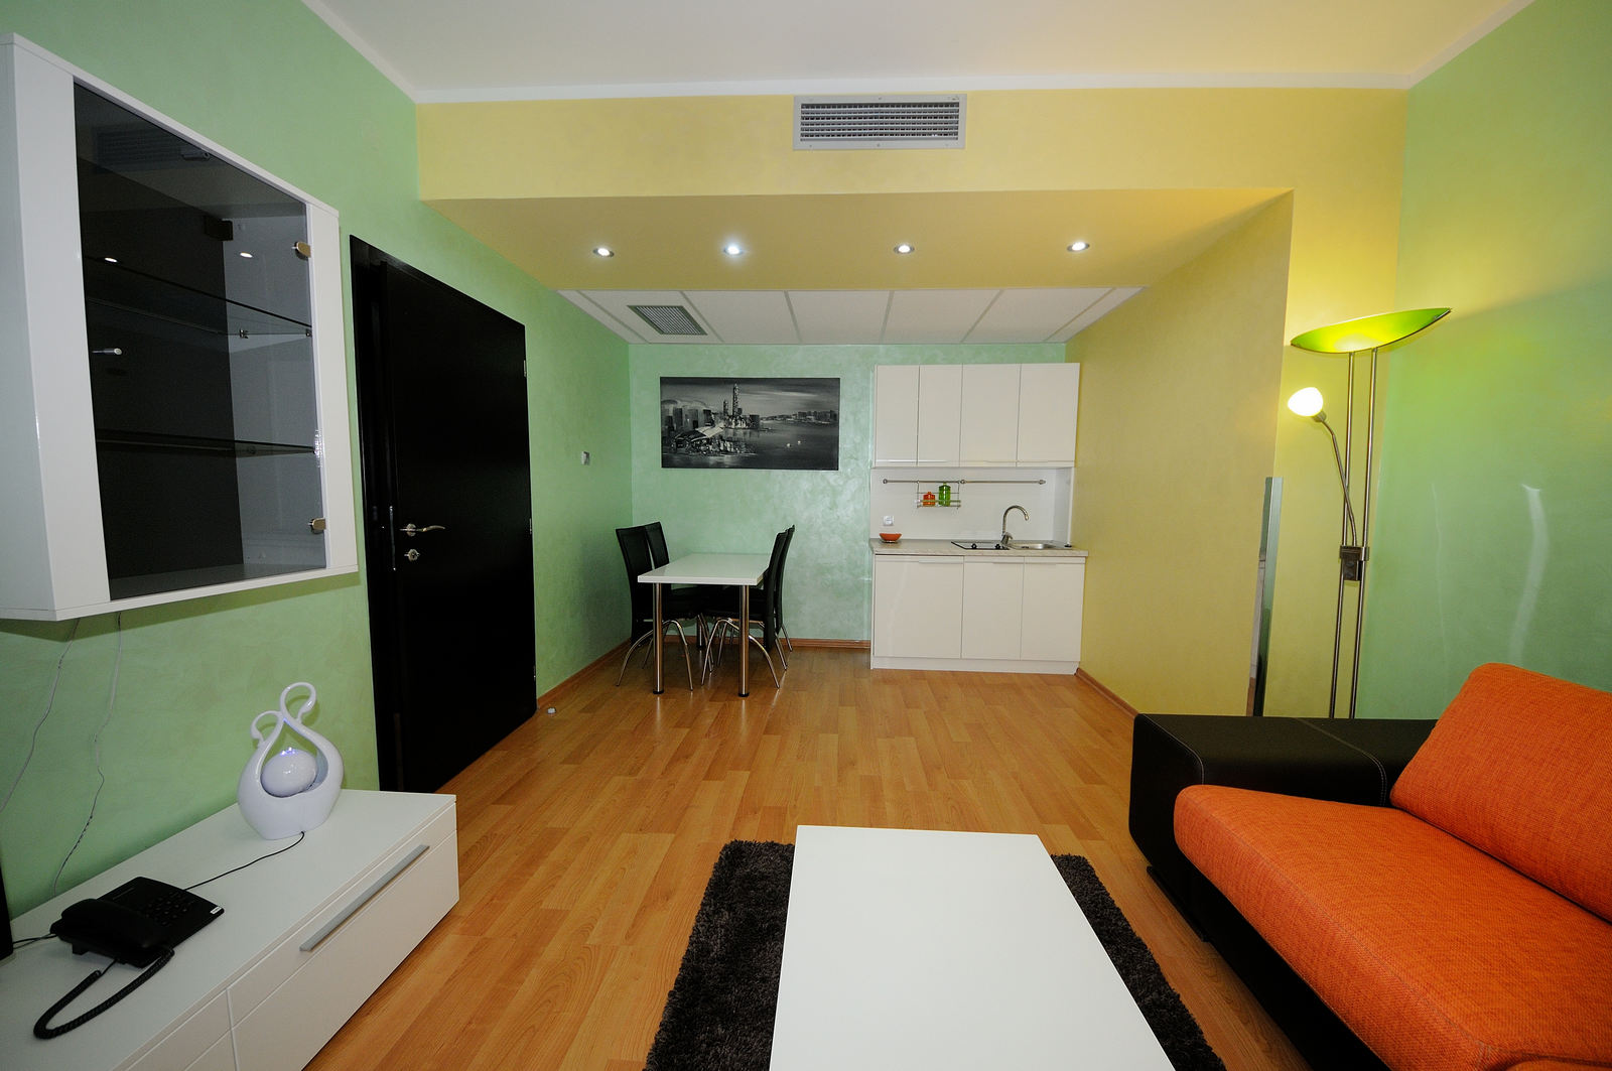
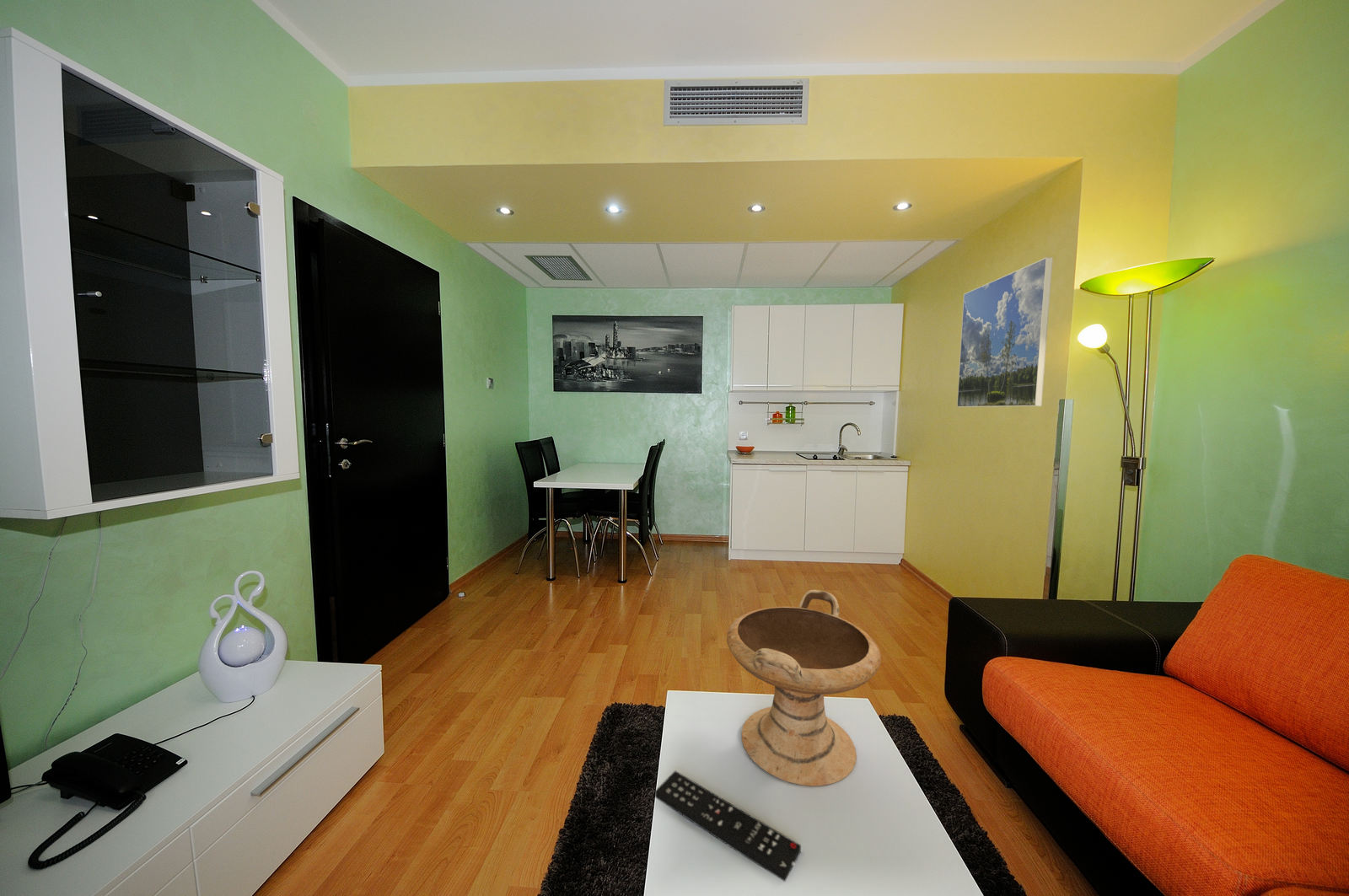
+ decorative bowl [726,589,882,787]
+ remote control [654,770,802,883]
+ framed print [956,256,1054,408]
